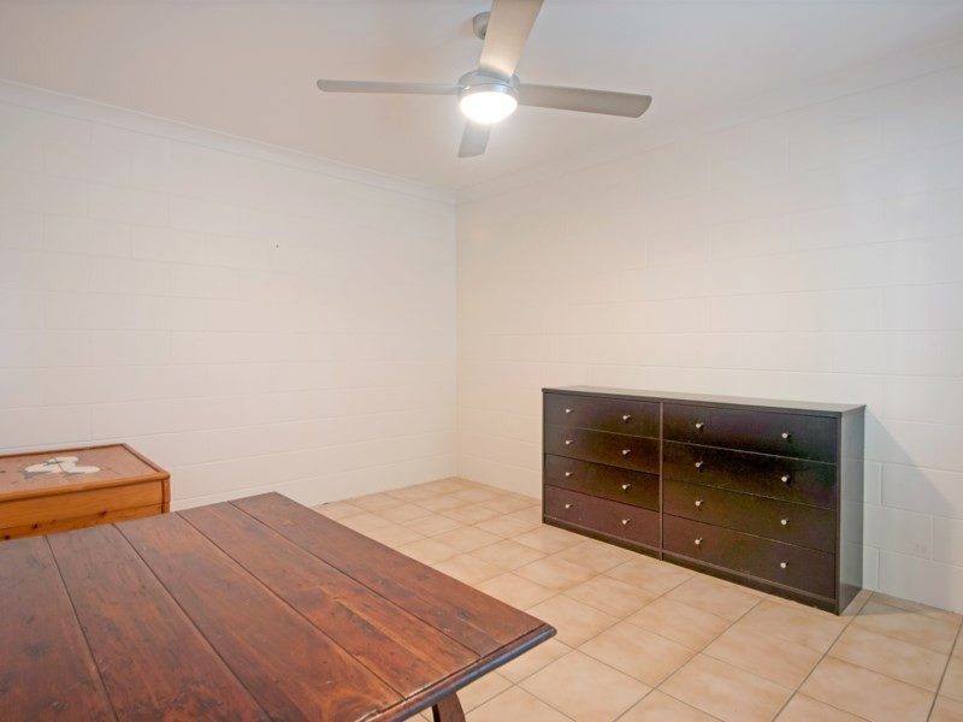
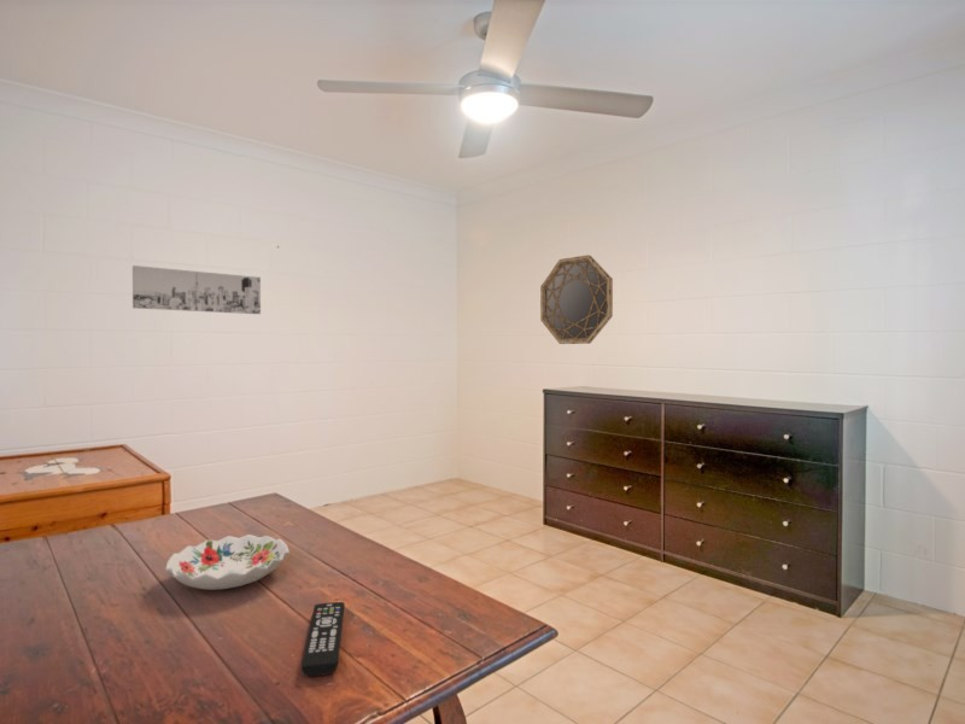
+ home mirror [539,253,614,345]
+ remote control [300,601,346,677]
+ wall art [131,264,262,315]
+ decorative bowl [164,533,290,591]
